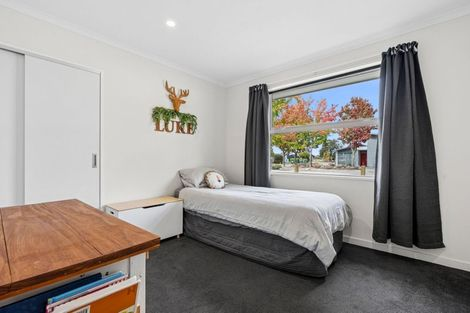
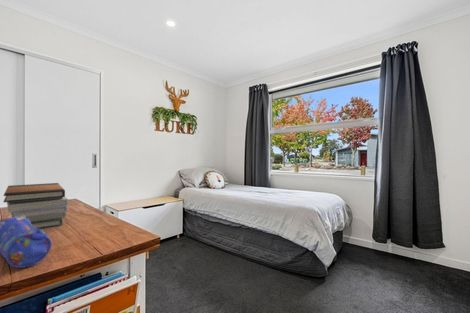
+ pencil case [0,216,53,269]
+ book stack [3,182,69,229]
